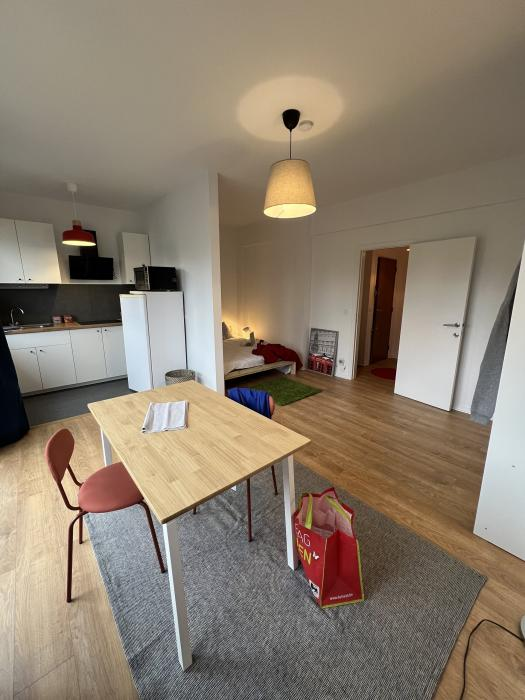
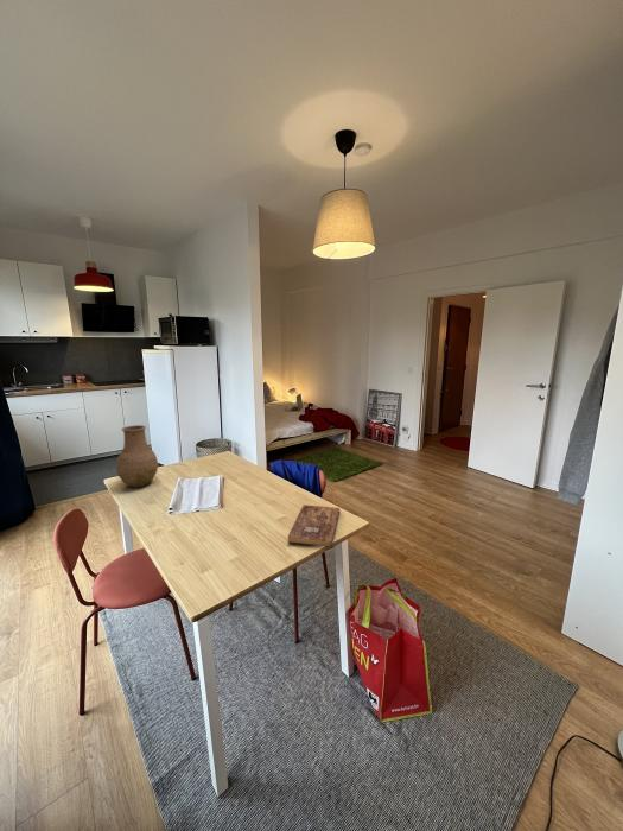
+ bible [287,503,341,547]
+ vase [115,424,159,488]
